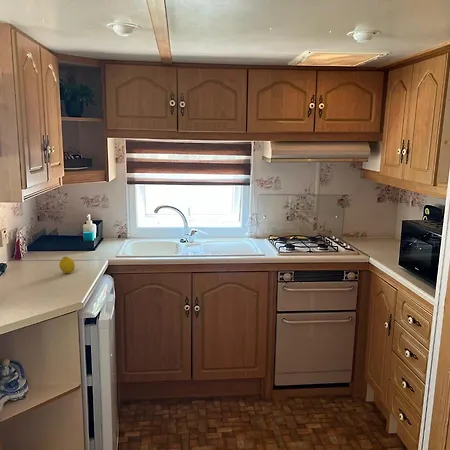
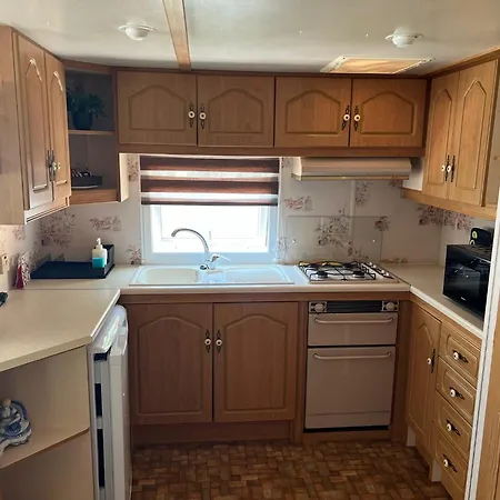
- fruit [58,256,76,274]
